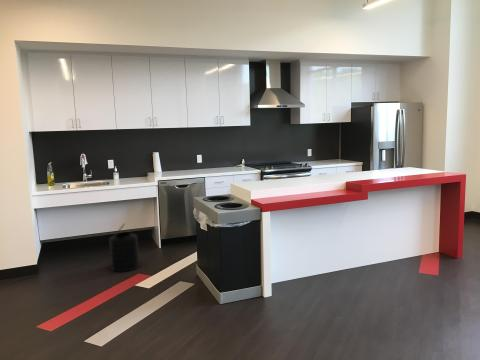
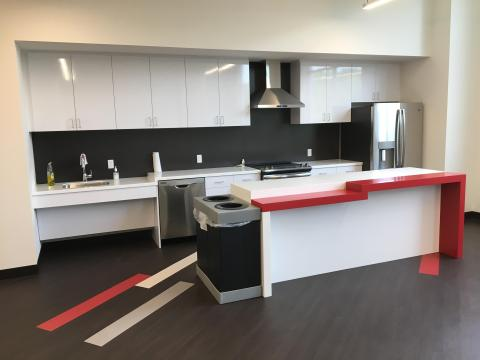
- trash can [108,222,140,273]
